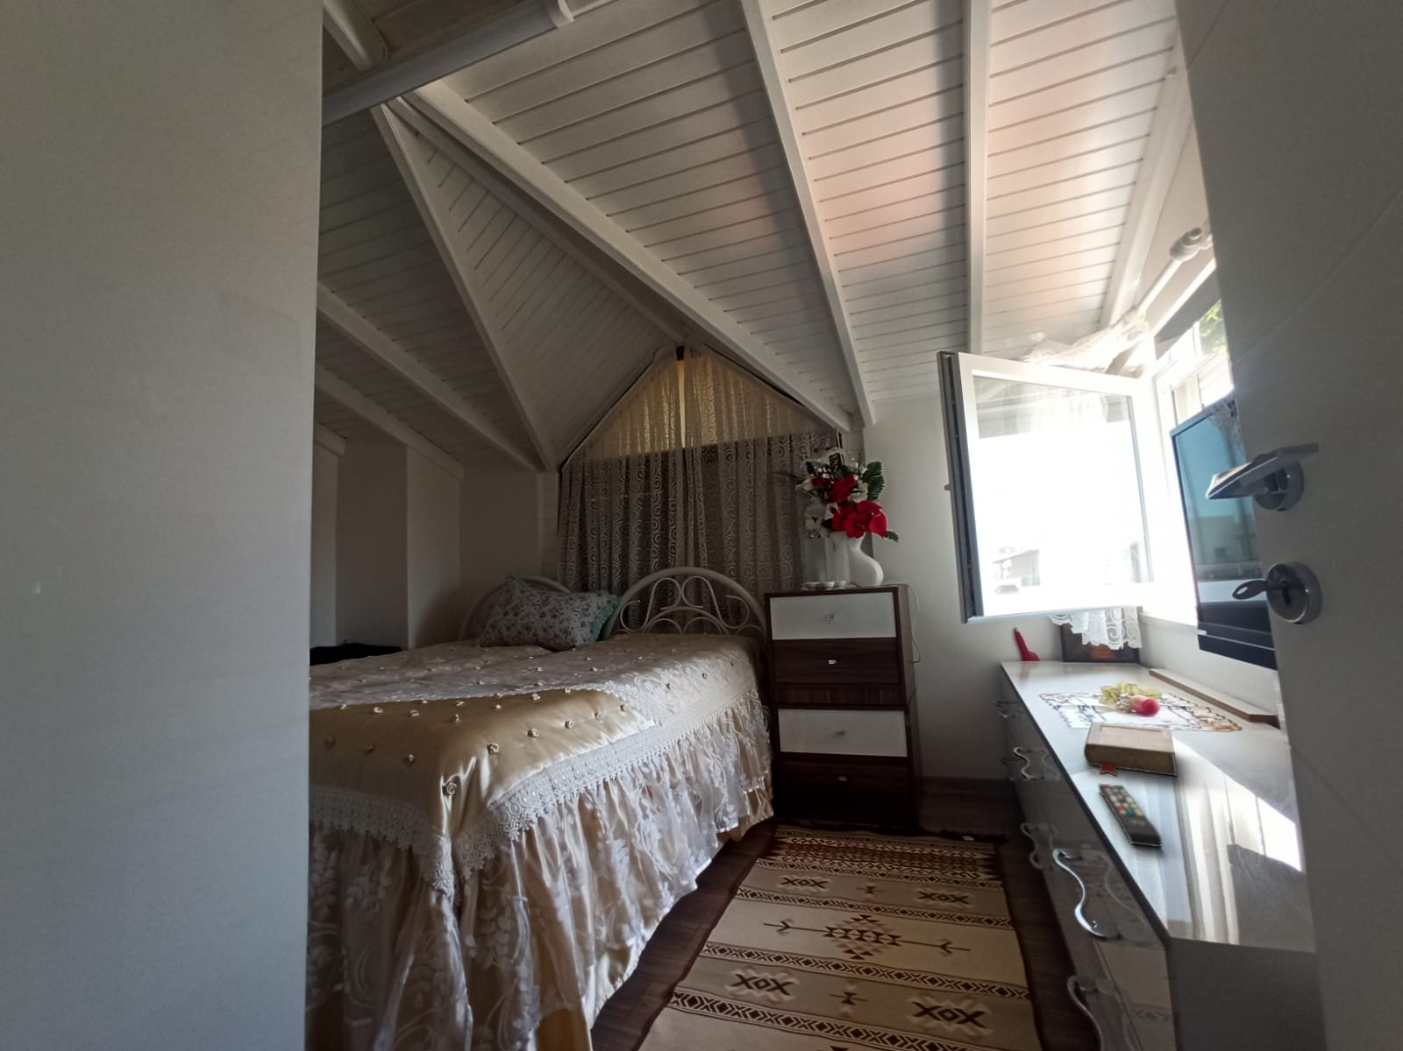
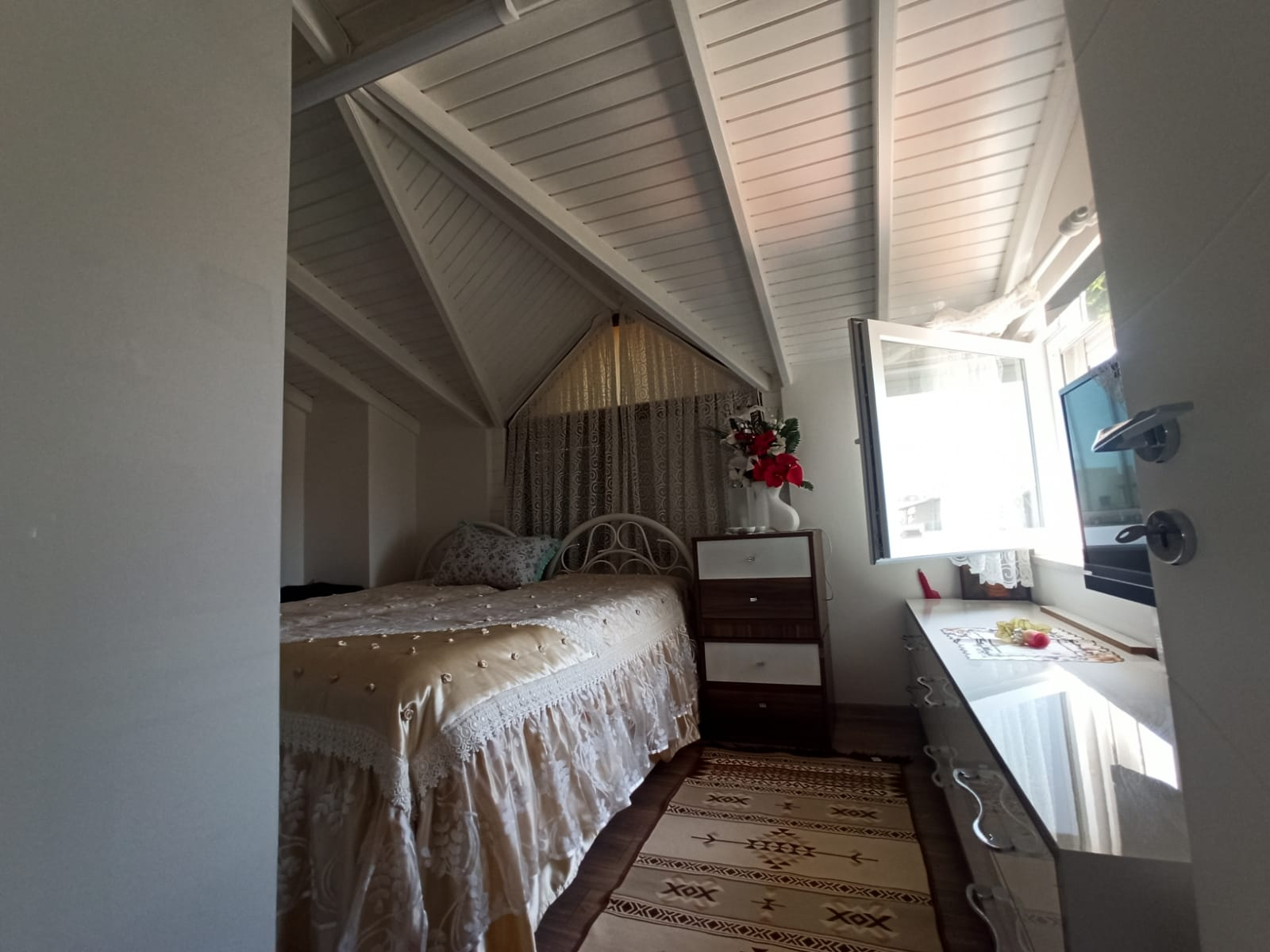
- book [1083,721,1179,777]
- remote control [1097,782,1163,848]
